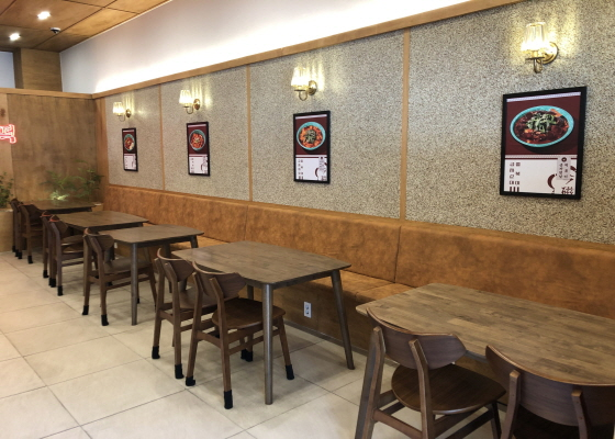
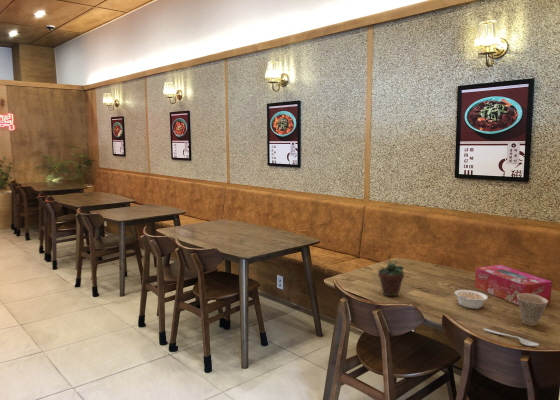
+ succulent plant [377,252,405,297]
+ cup [517,293,548,327]
+ spoon [482,328,540,347]
+ tissue box [474,264,553,306]
+ legume [454,289,489,310]
